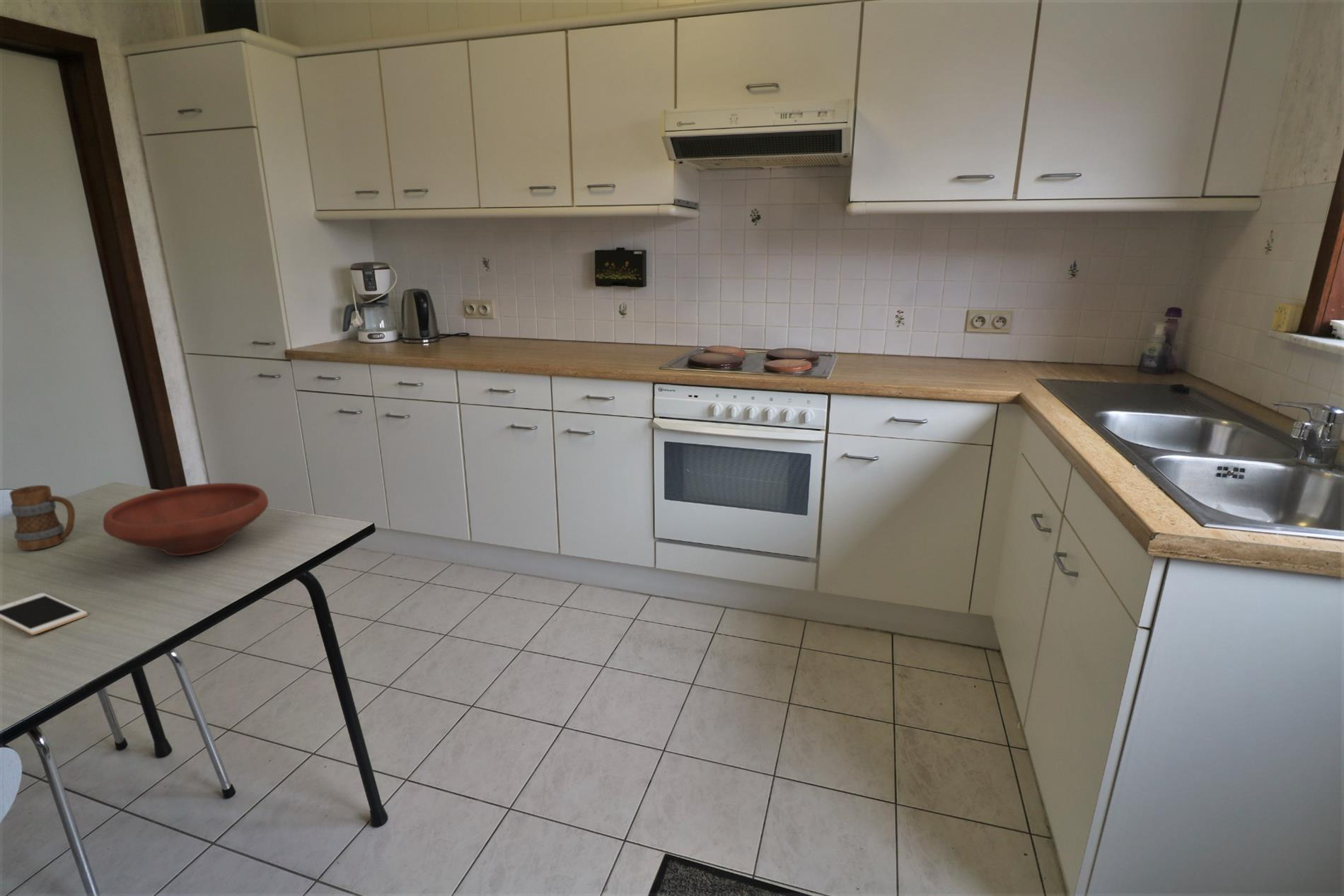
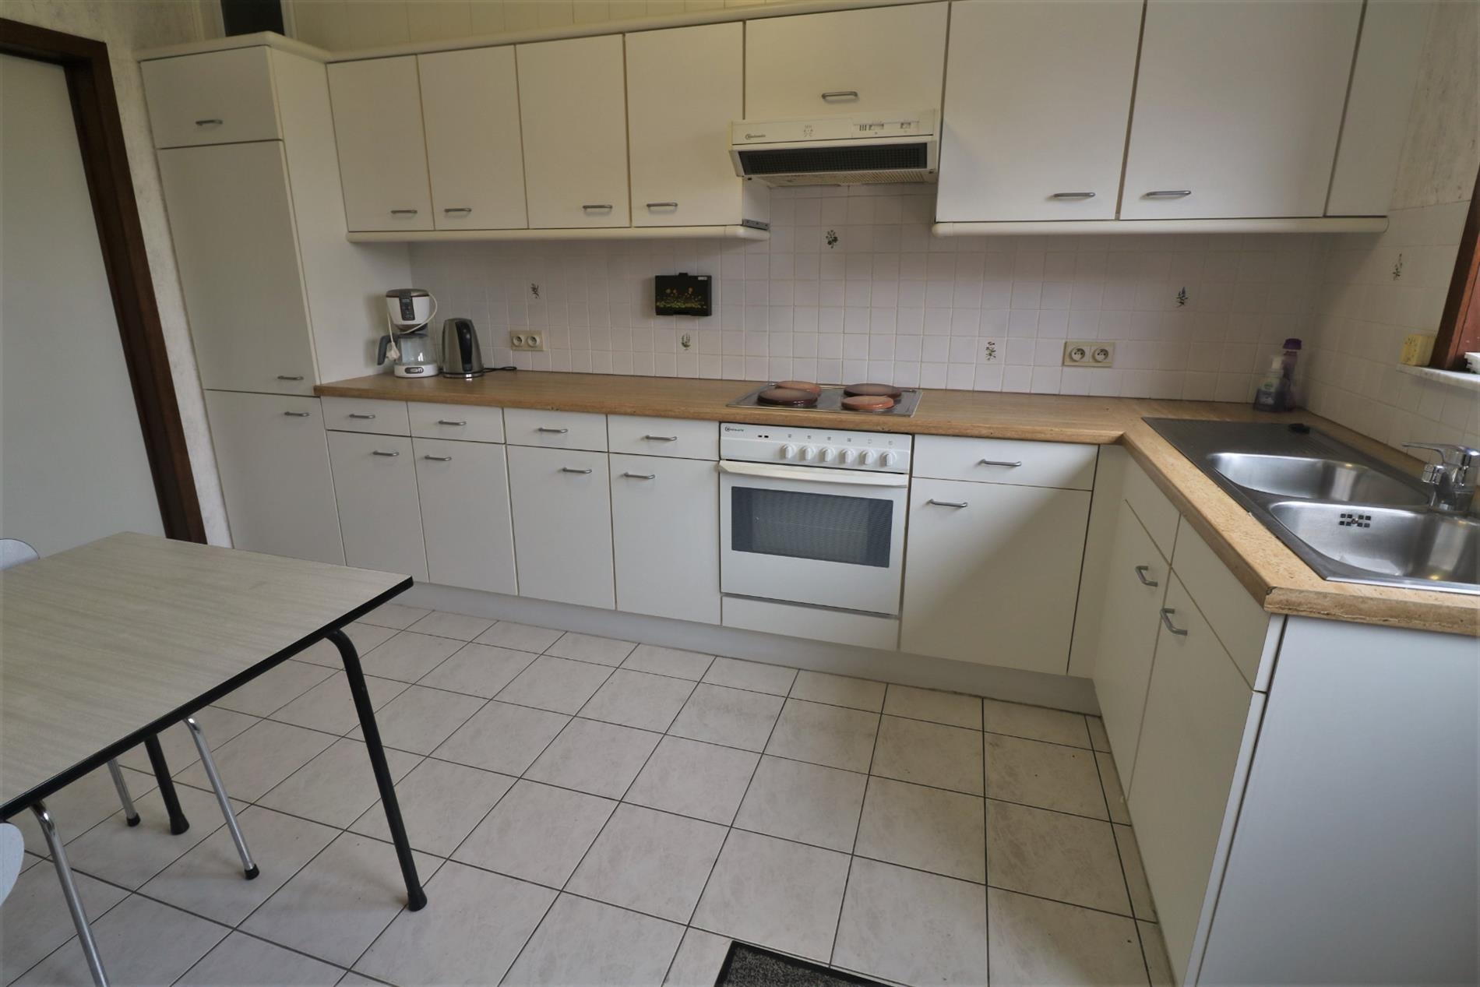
- bowl [103,482,269,557]
- mug [8,484,76,551]
- cell phone [0,592,88,635]
